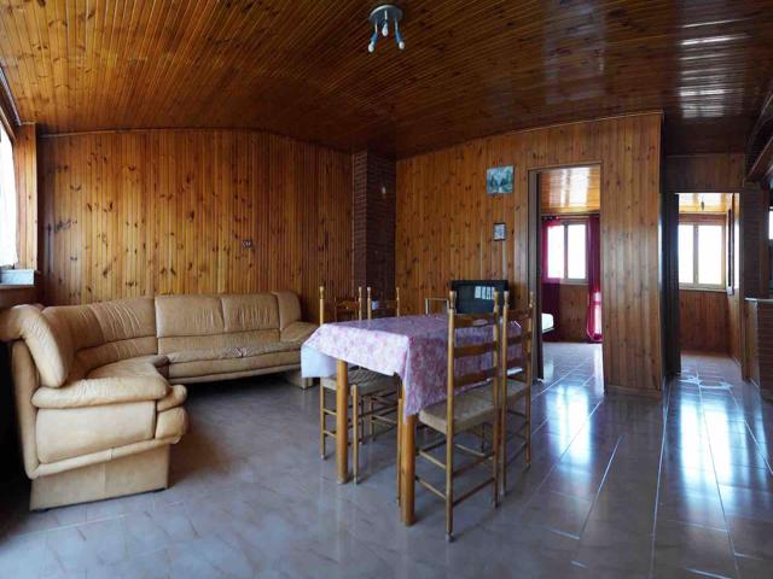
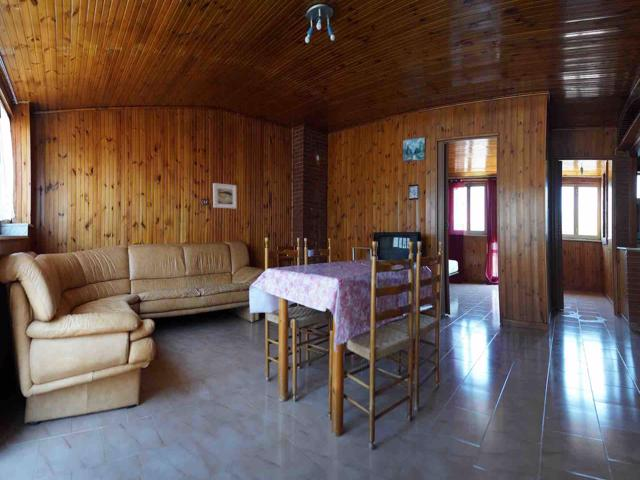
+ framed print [212,182,238,210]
